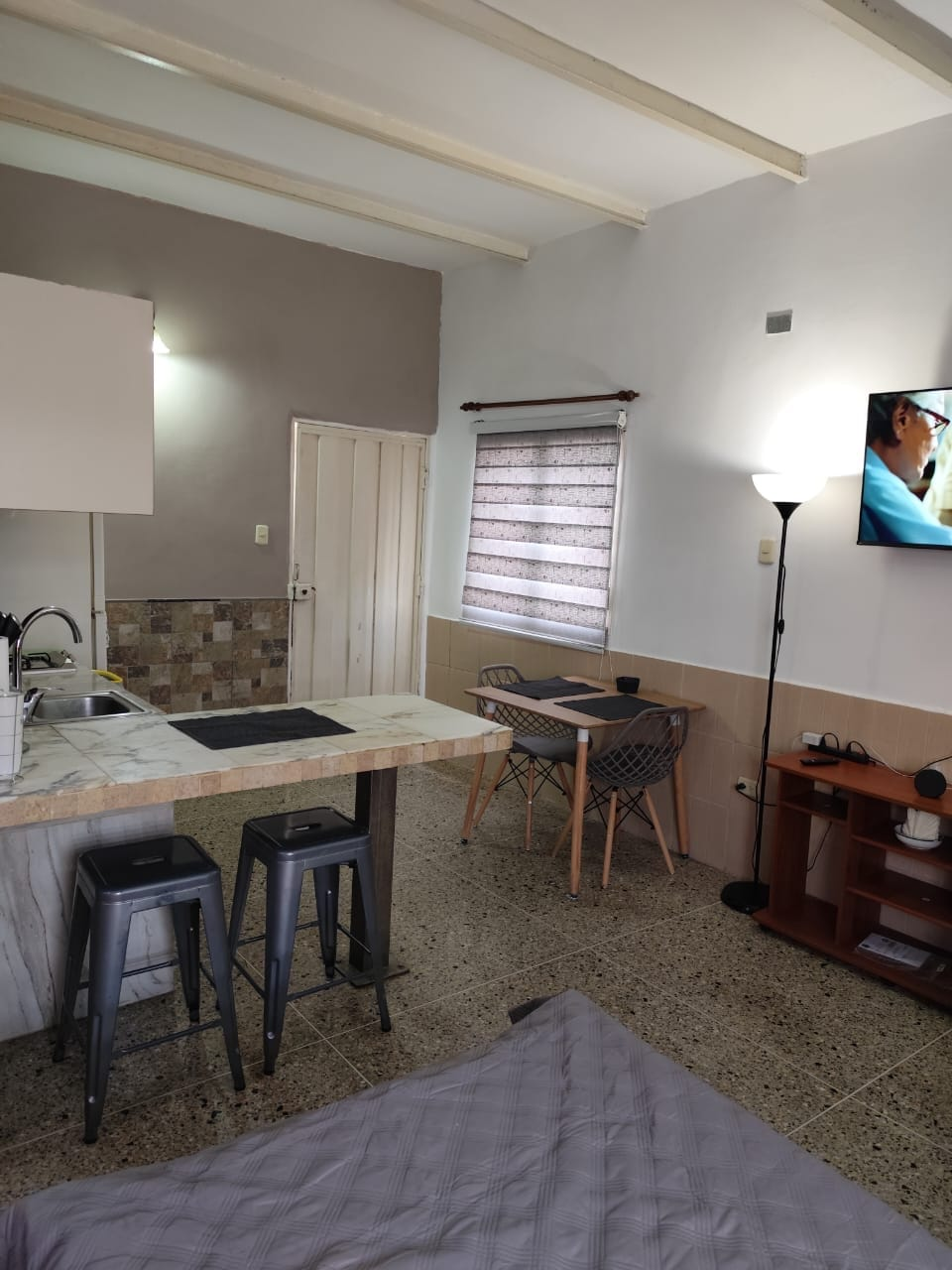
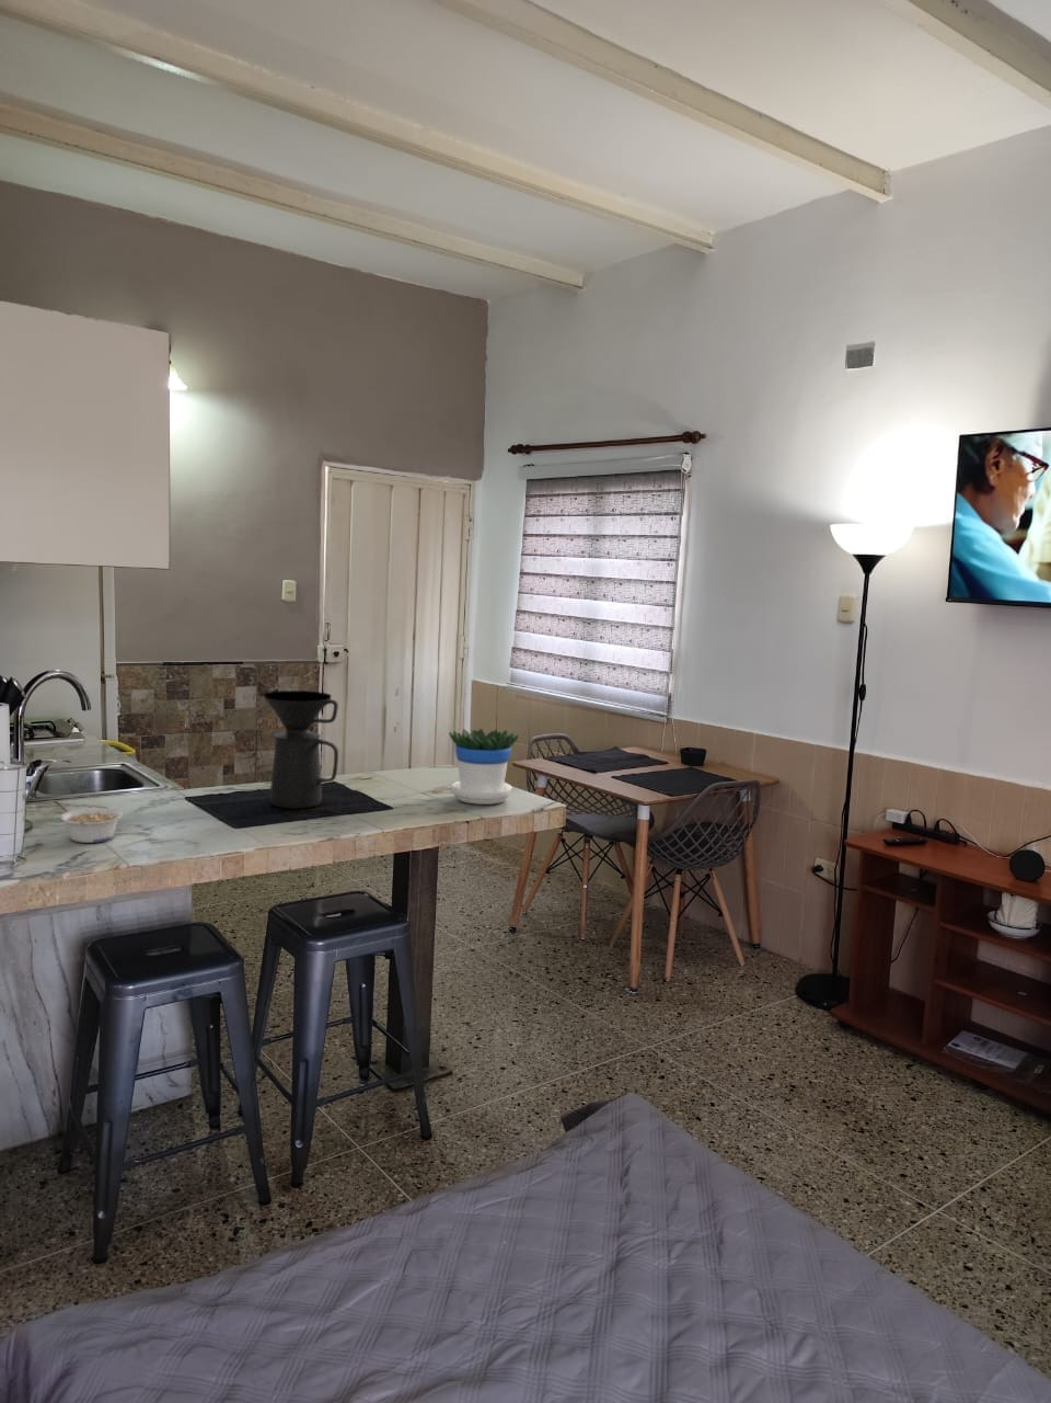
+ flowerpot [448,728,520,805]
+ coffee maker [263,689,339,810]
+ legume [60,806,124,844]
